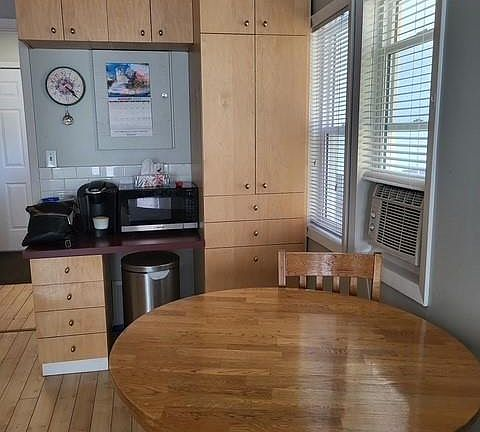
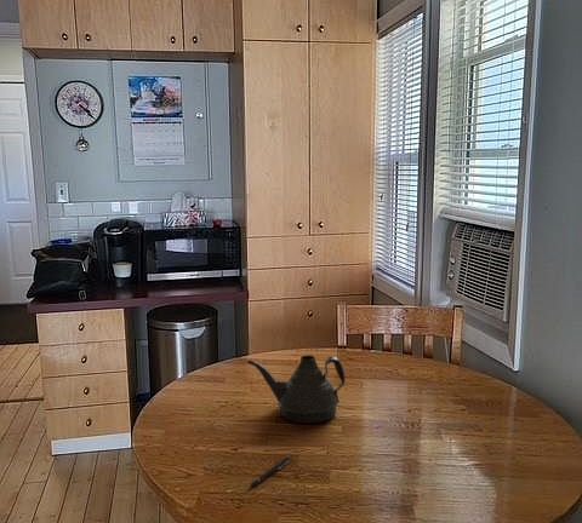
+ teapot [246,355,346,425]
+ pen [249,454,292,488]
